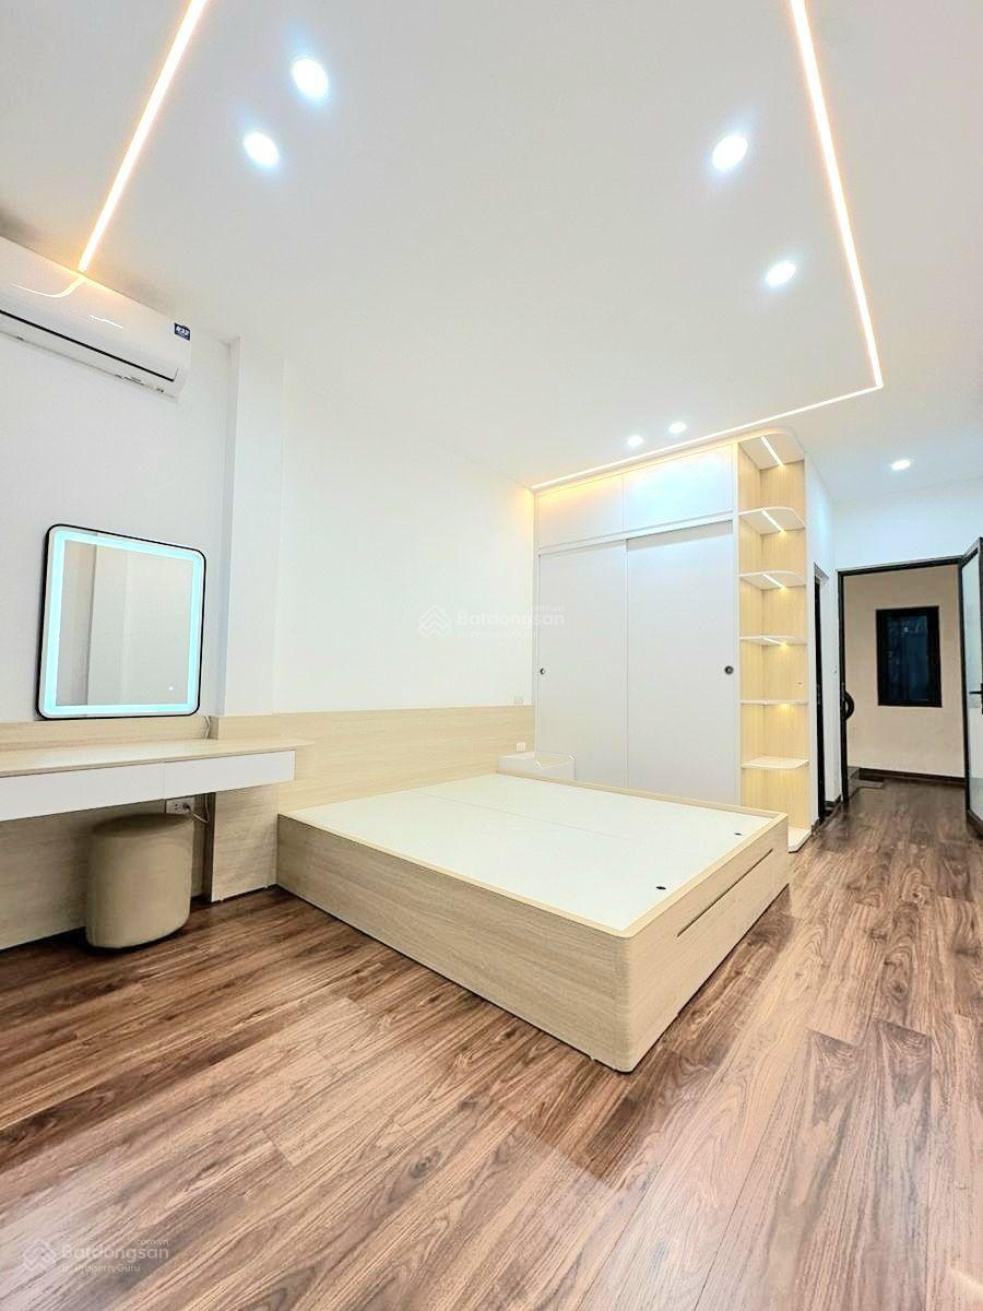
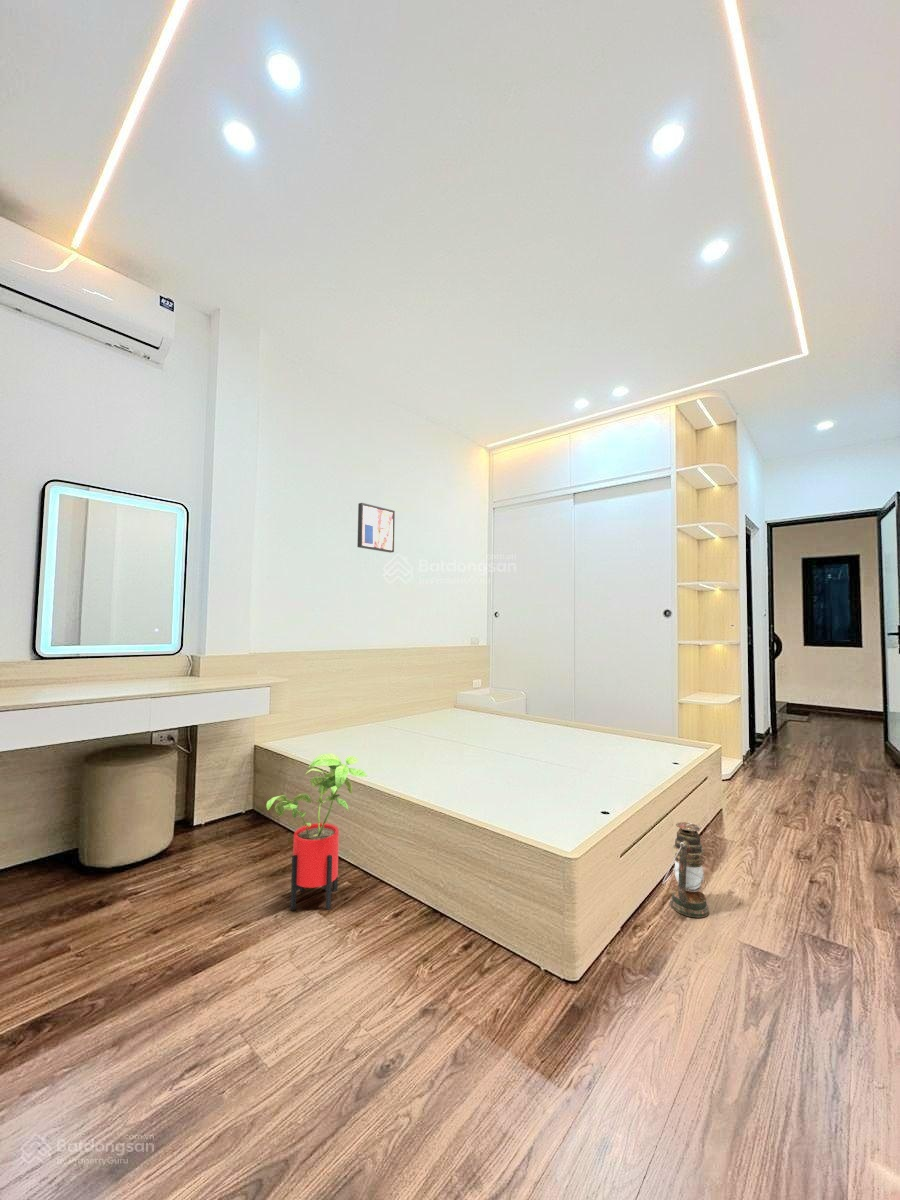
+ wall art [356,502,396,554]
+ house plant [266,753,368,911]
+ lantern [661,821,710,918]
